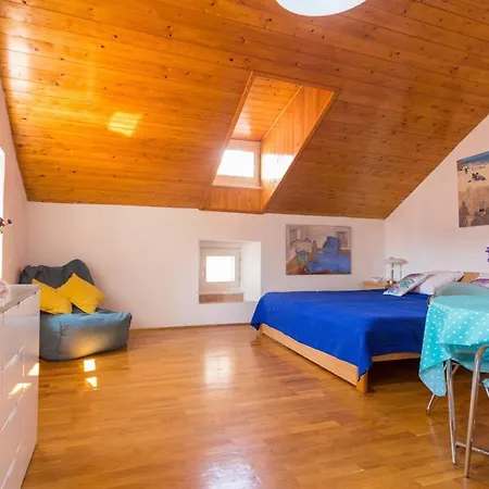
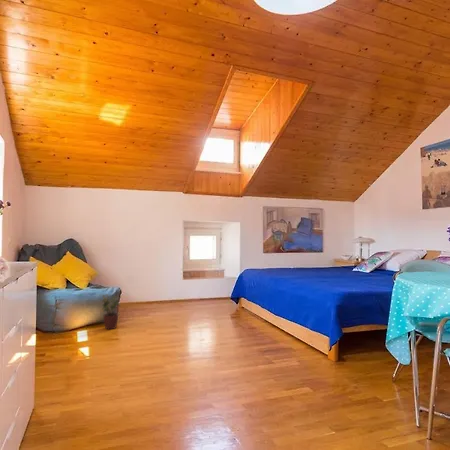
+ potted plant [101,294,121,330]
